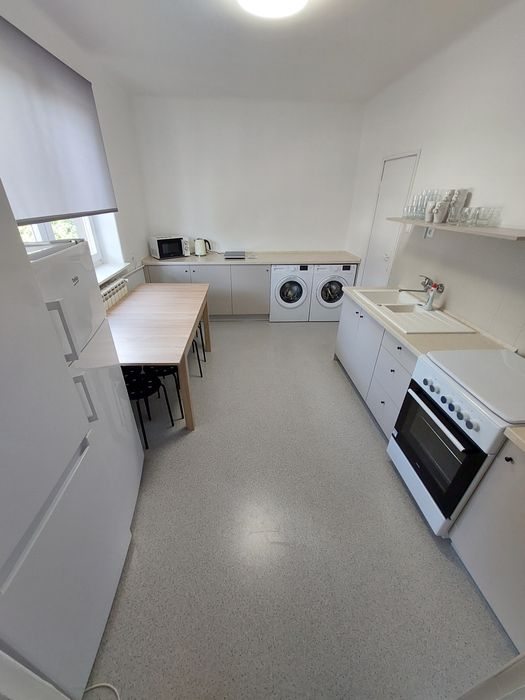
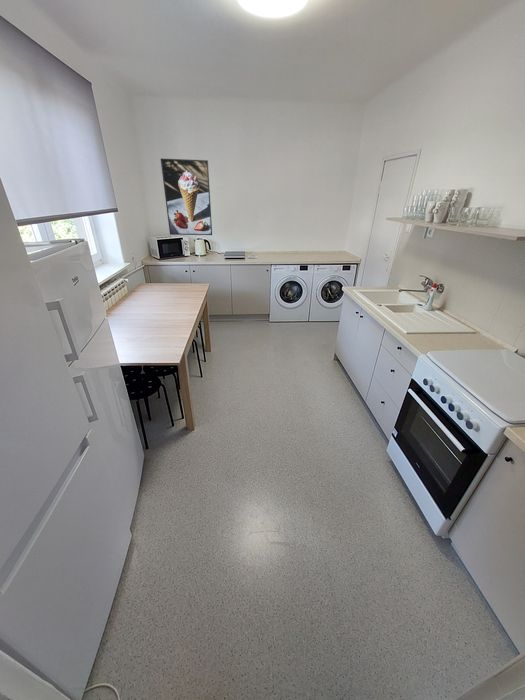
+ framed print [160,158,213,236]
